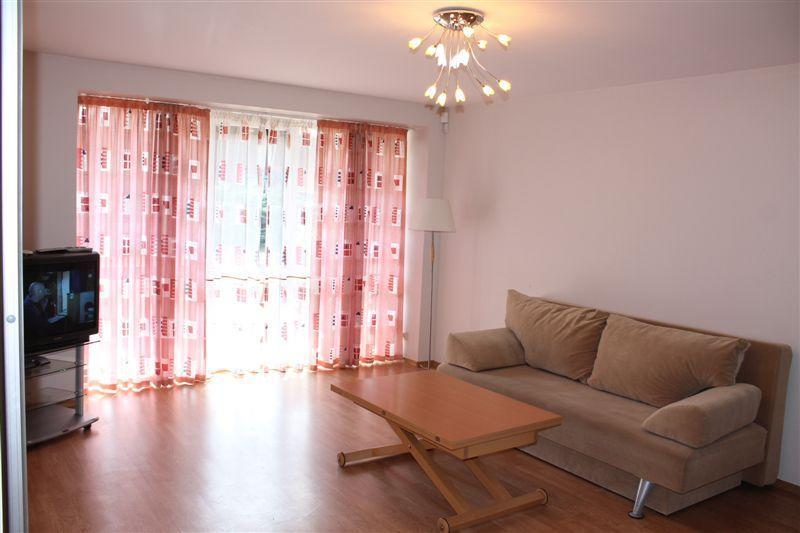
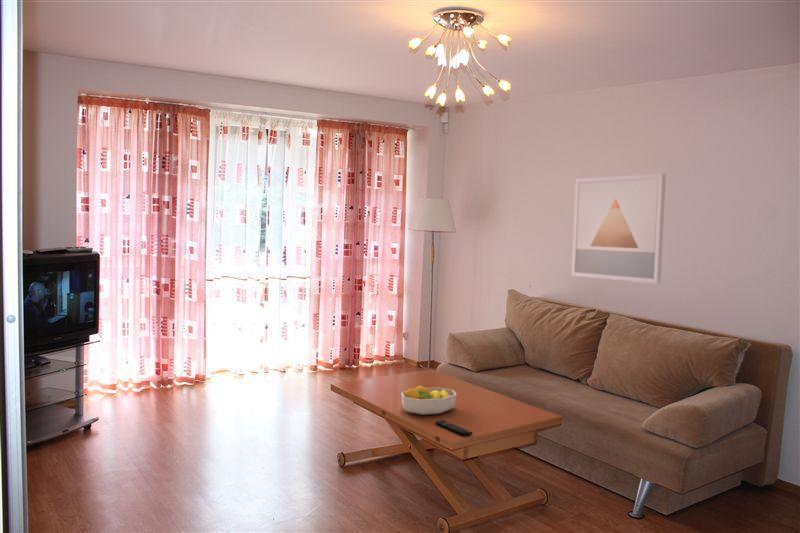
+ wall art [571,173,667,284]
+ fruit bowl [400,385,458,416]
+ remote control [434,419,473,437]
